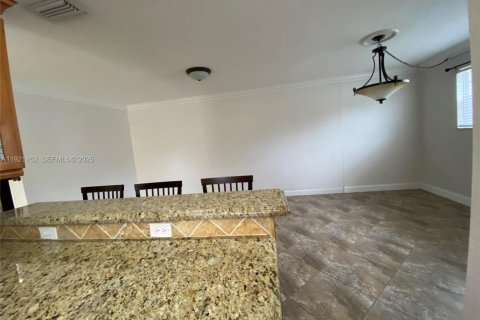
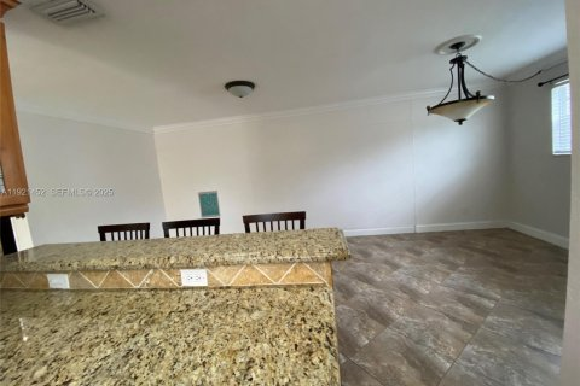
+ wall art [197,189,221,220]
